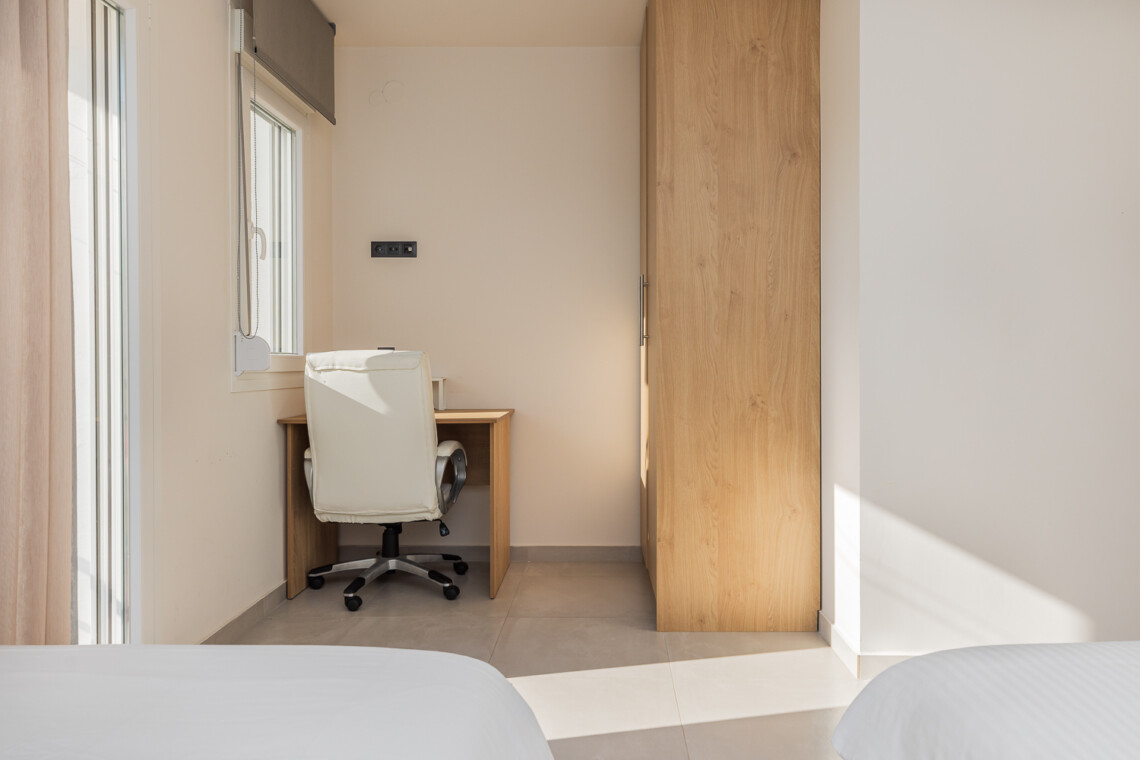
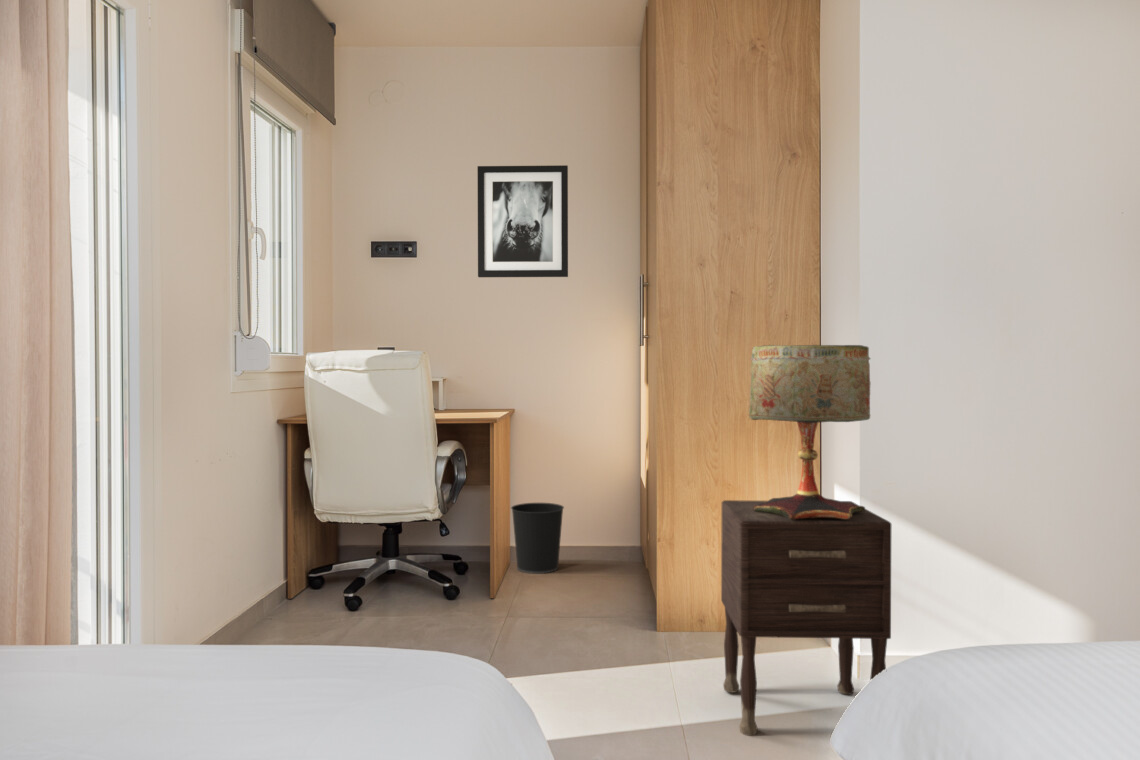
+ wastebasket [510,502,565,575]
+ wall art [477,164,569,278]
+ table lamp [748,344,872,520]
+ nightstand [720,499,892,737]
